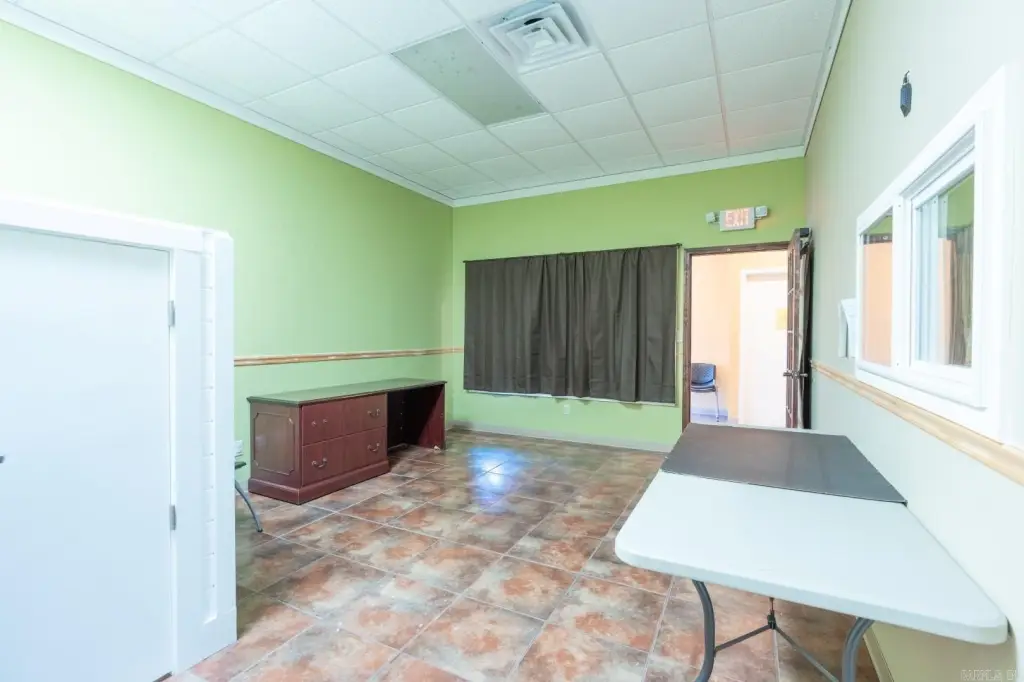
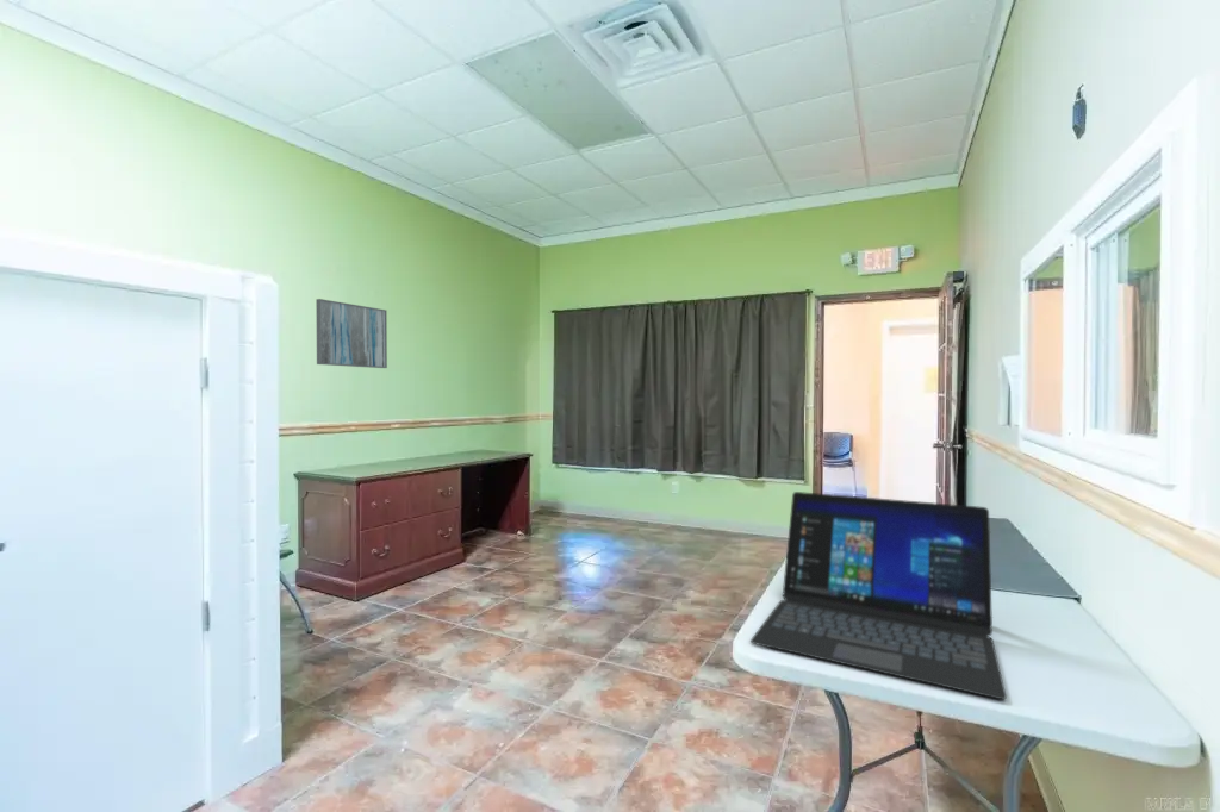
+ laptop [749,491,1008,700]
+ wall art [315,298,388,369]
